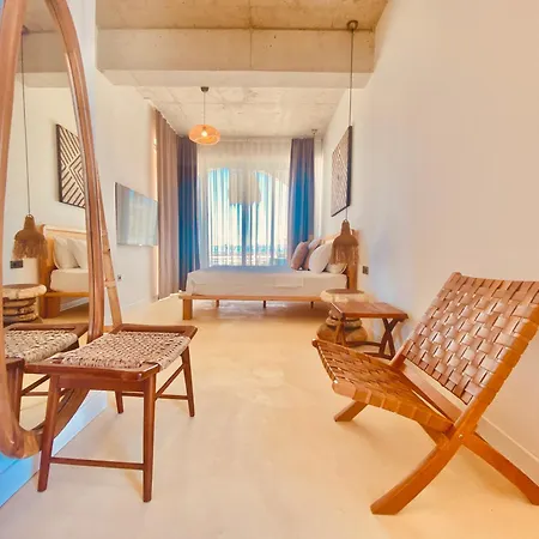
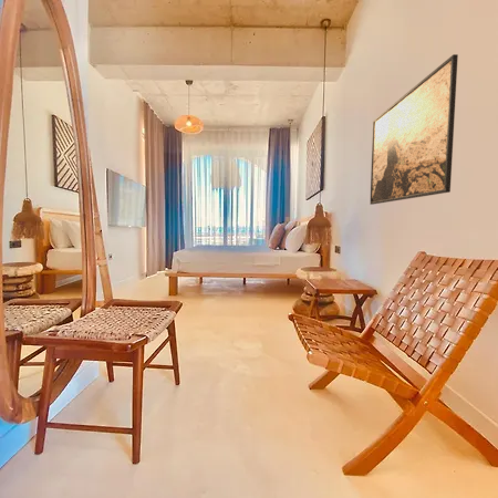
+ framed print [370,53,459,206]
